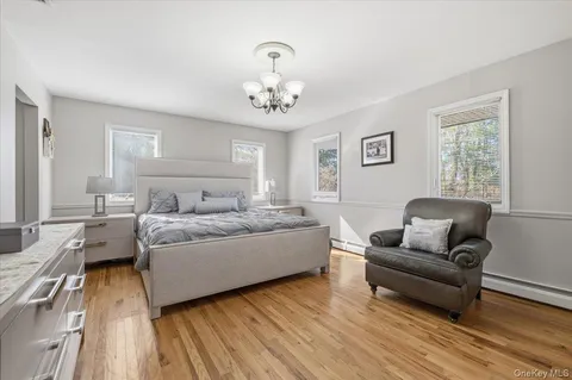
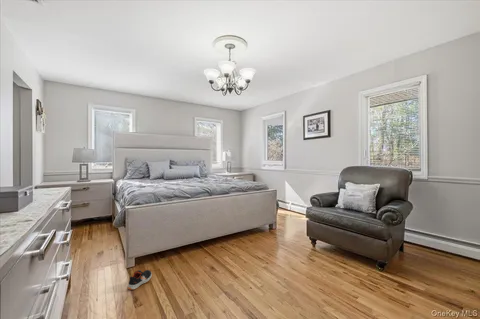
+ shoe [127,269,153,291]
